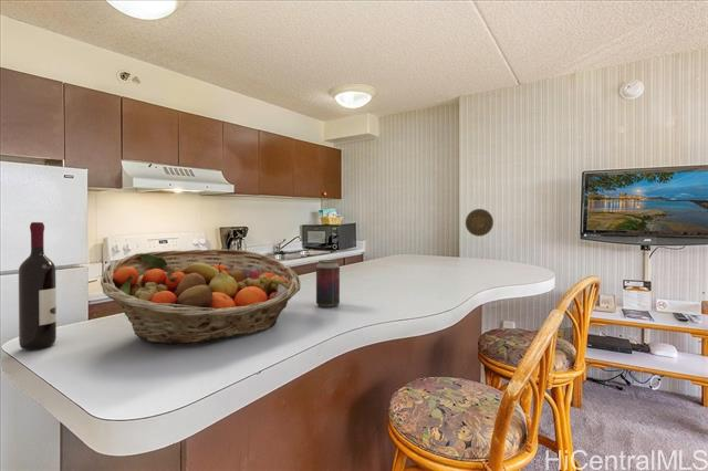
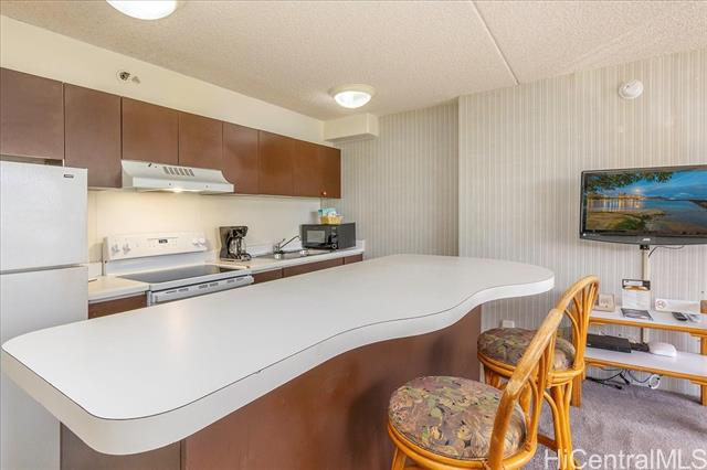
- decorative plate [465,208,494,238]
- beverage can [315,259,341,308]
- wine bottle [18,221,58,350]
- fruit basket [100,248,302,346]
